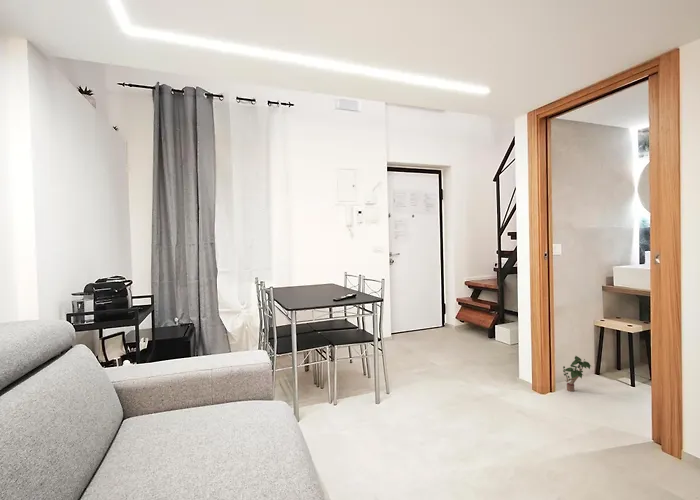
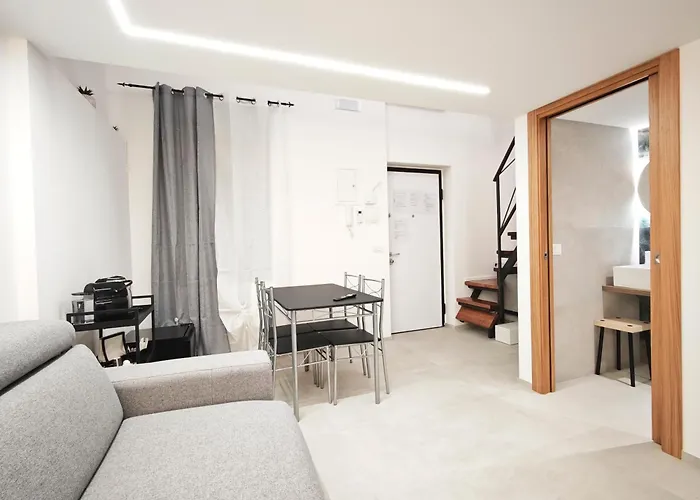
- potted plant [562,355,592,392]
